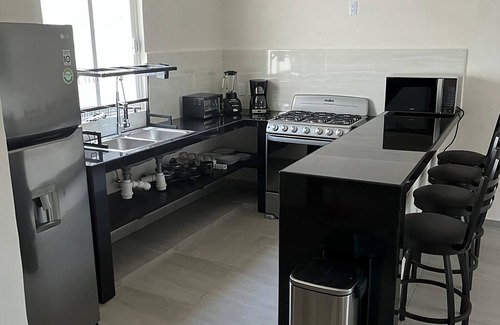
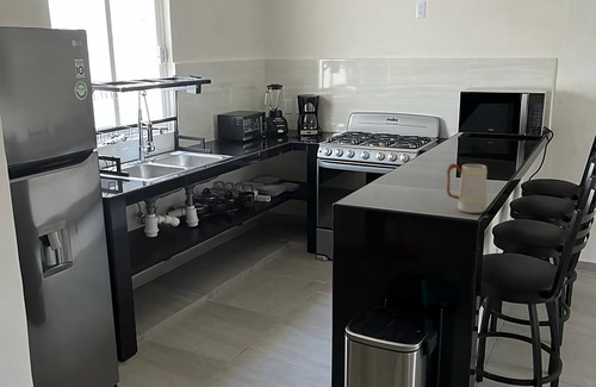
+ mug [446,163,489,214]
